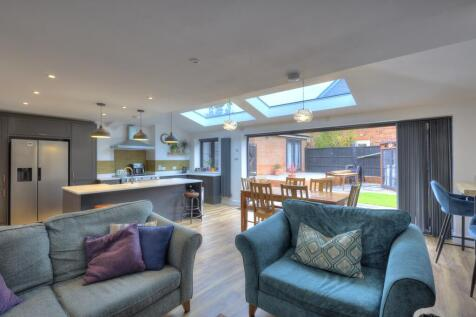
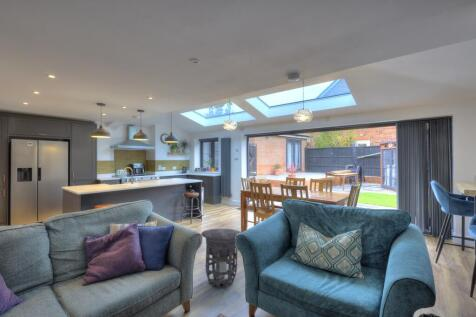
+ side table [200,228,242,288]
